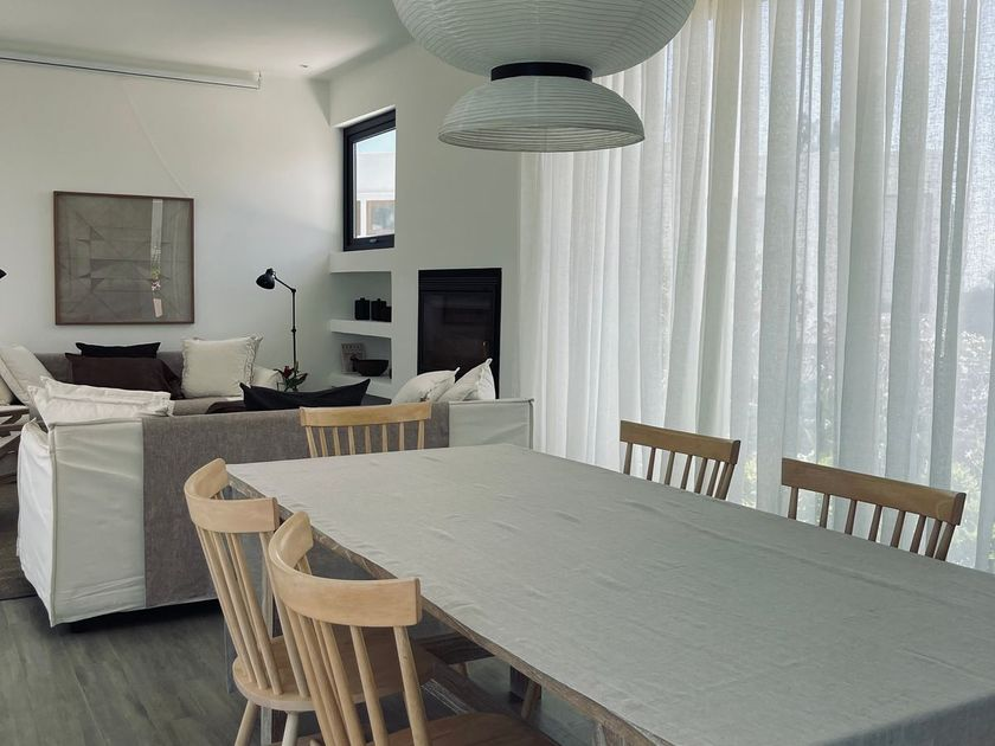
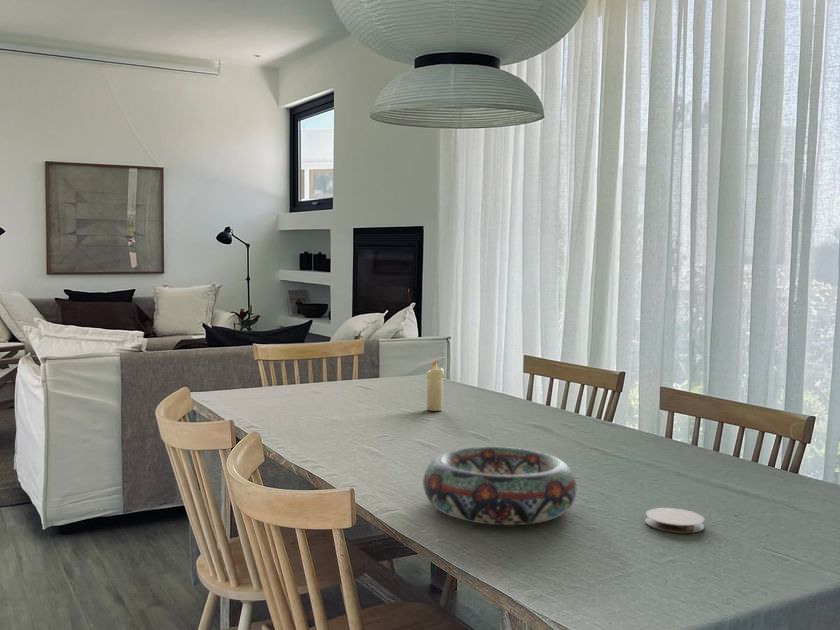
+ coaster [644,507,706,534]
+ candle [426,359,445,412]
+ decorative bowl [422,446,577,526]
